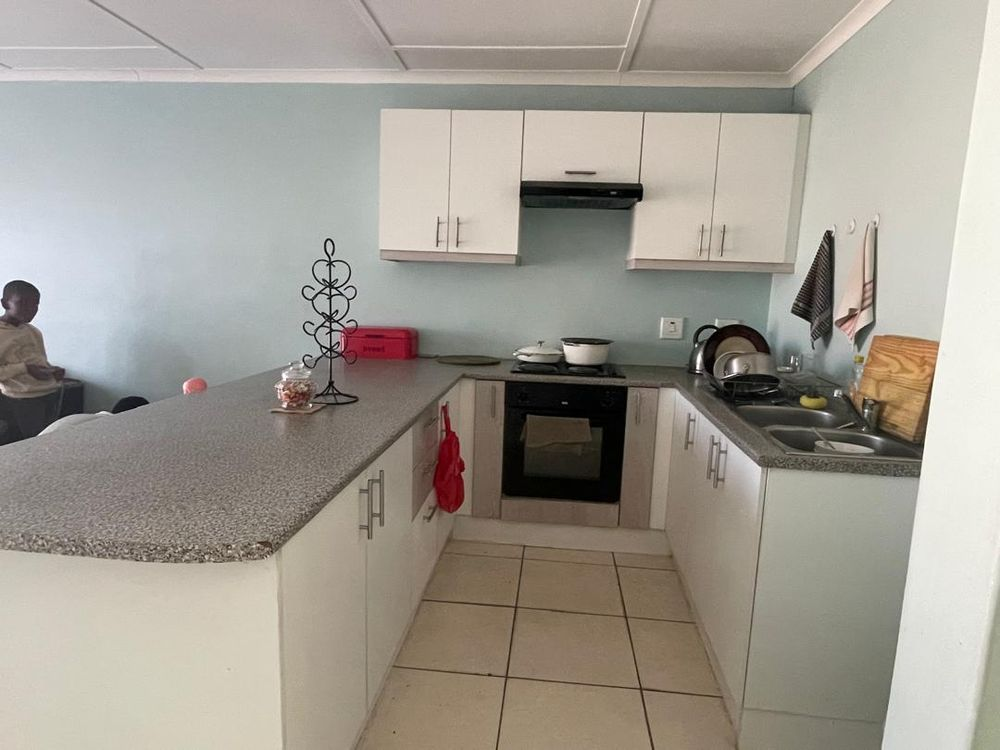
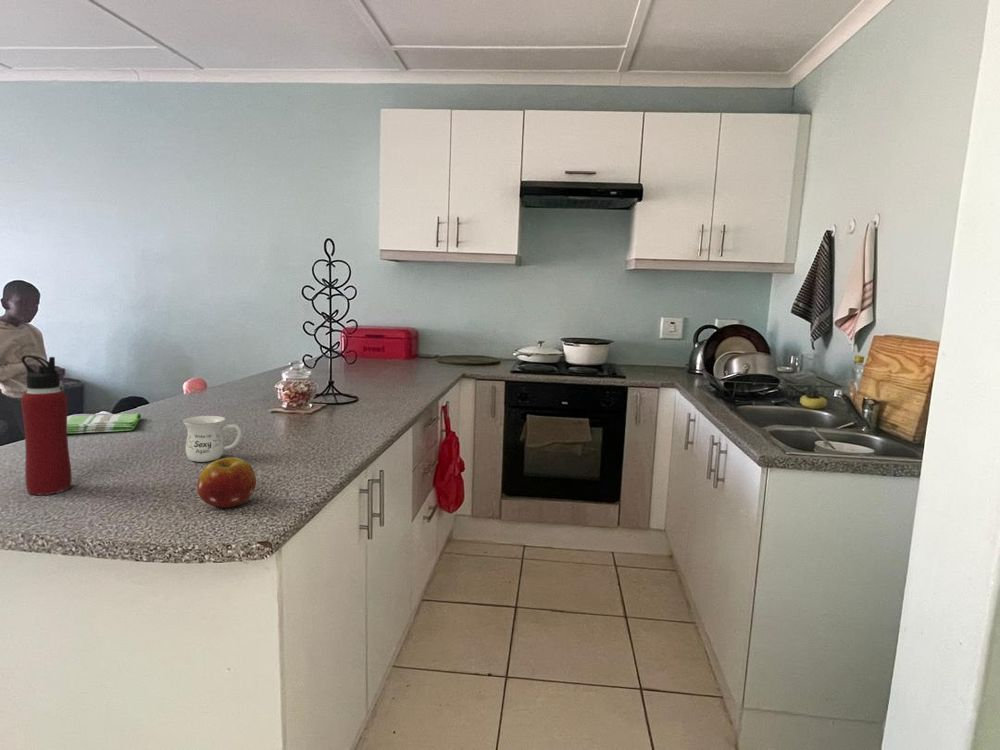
+ mug [182,415,243,463]
+ dish towel [67,412,142,435]
+ fruit [196,457,257,508]
+ water bottle [20,354,73,496]
